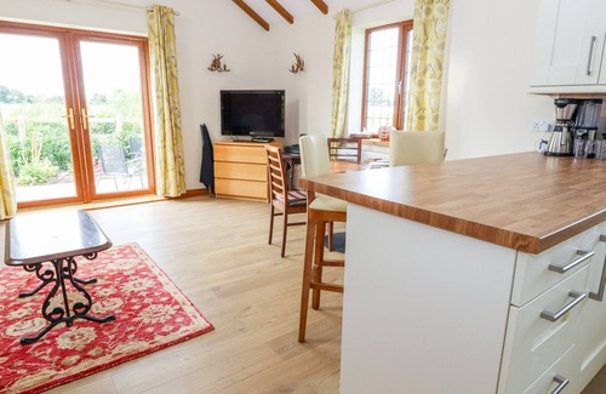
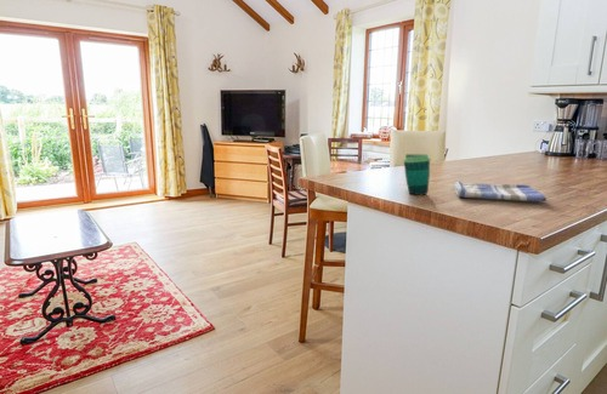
+ cup [402,153,432,196]
+ dish towel [452,181,548,202]
